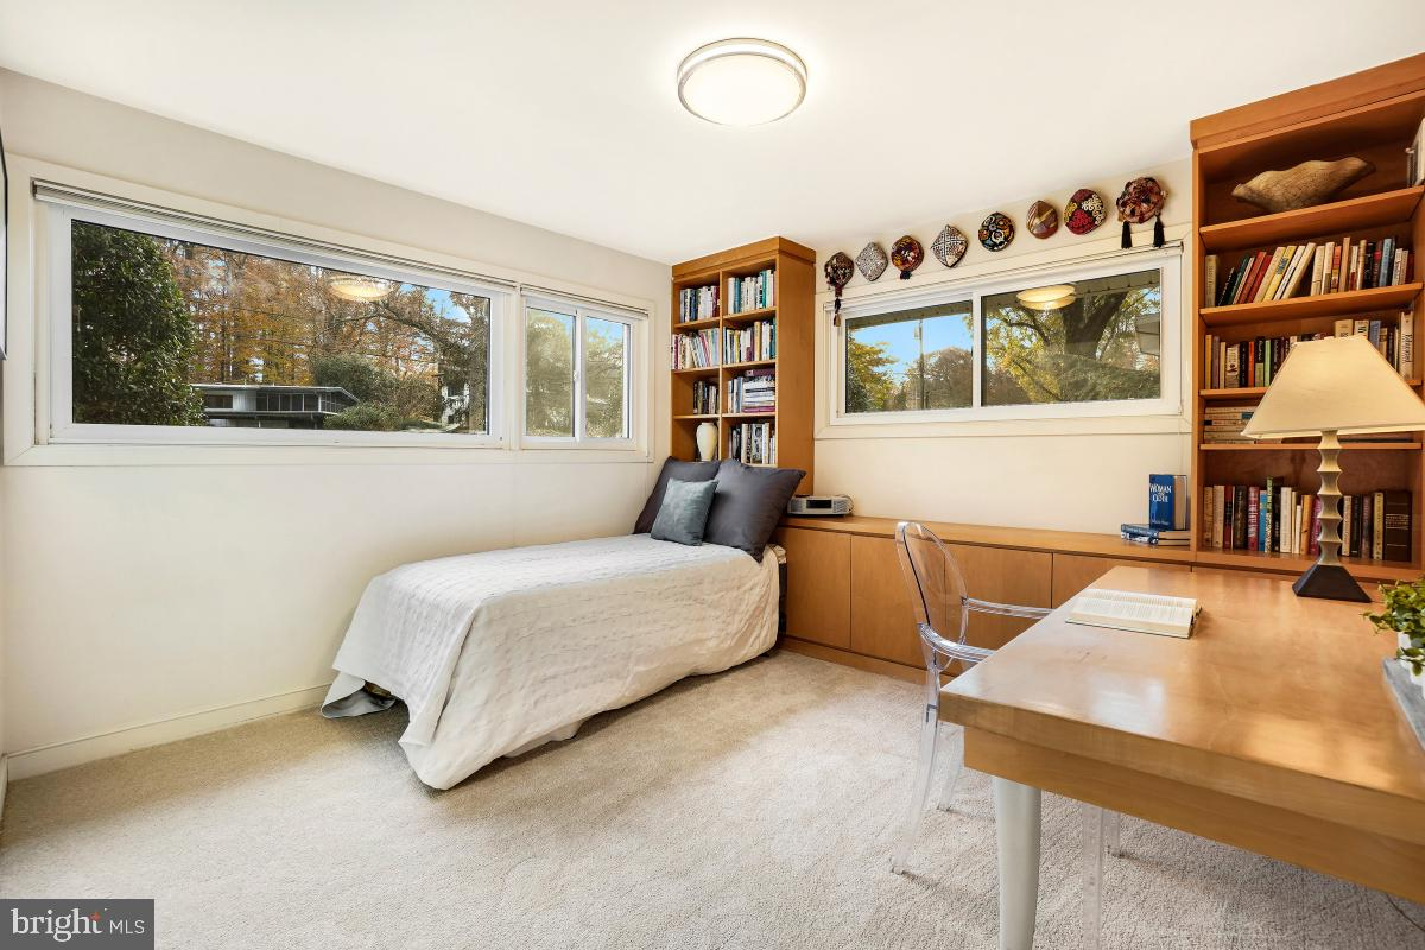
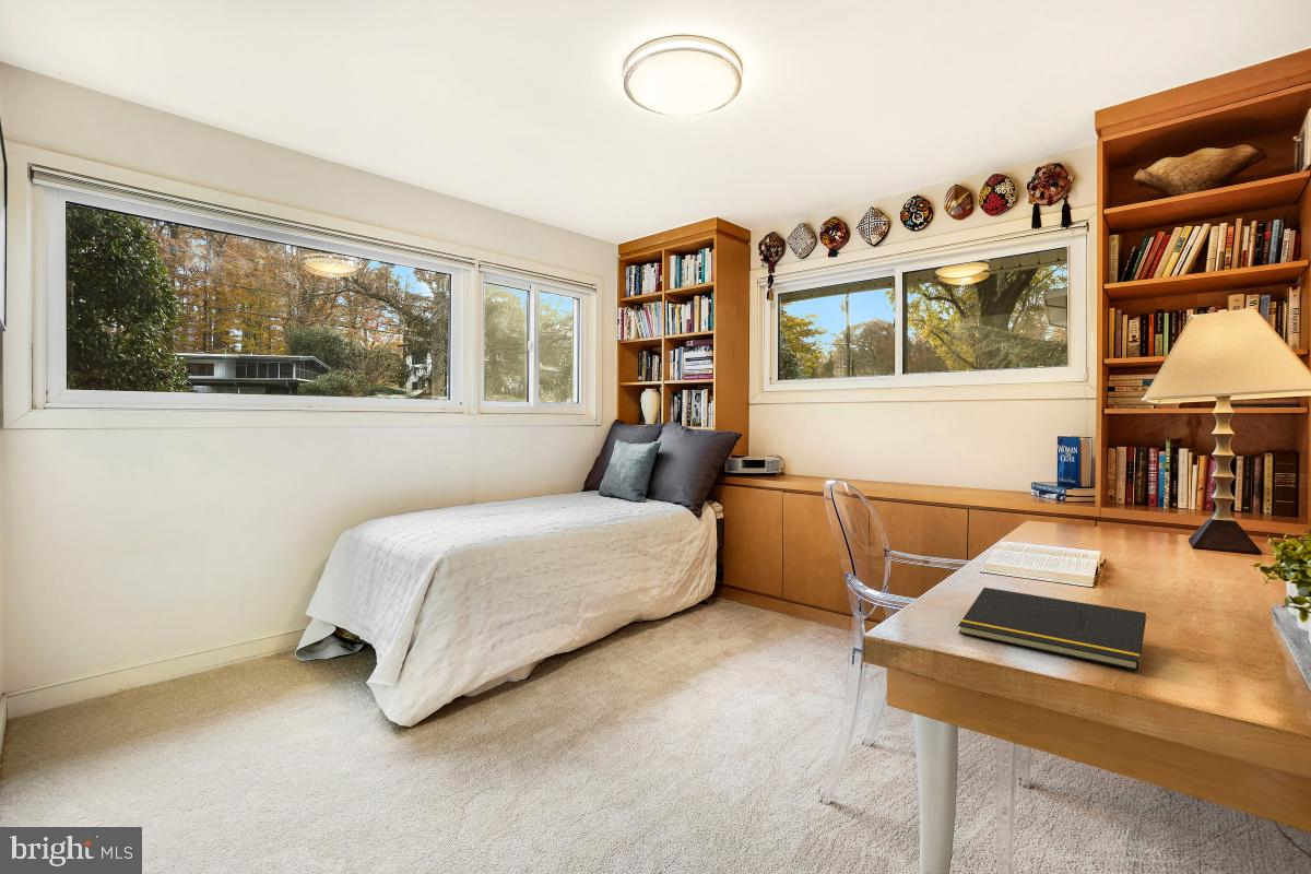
+ notepad [957,587,1147,672]
